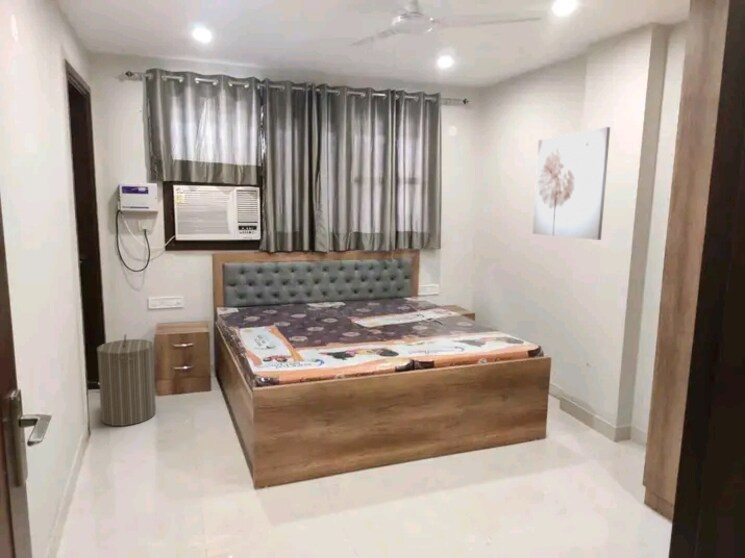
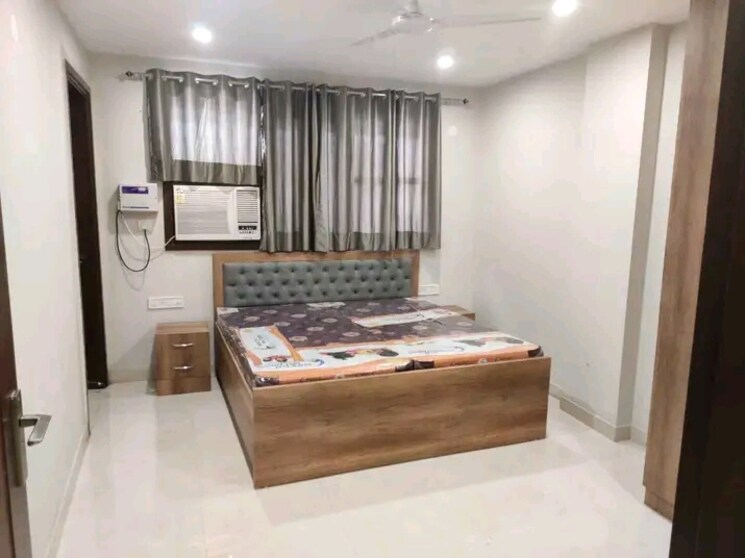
- laundry hamper [96,333,157,427]
- wall art [532,126,611,241]
